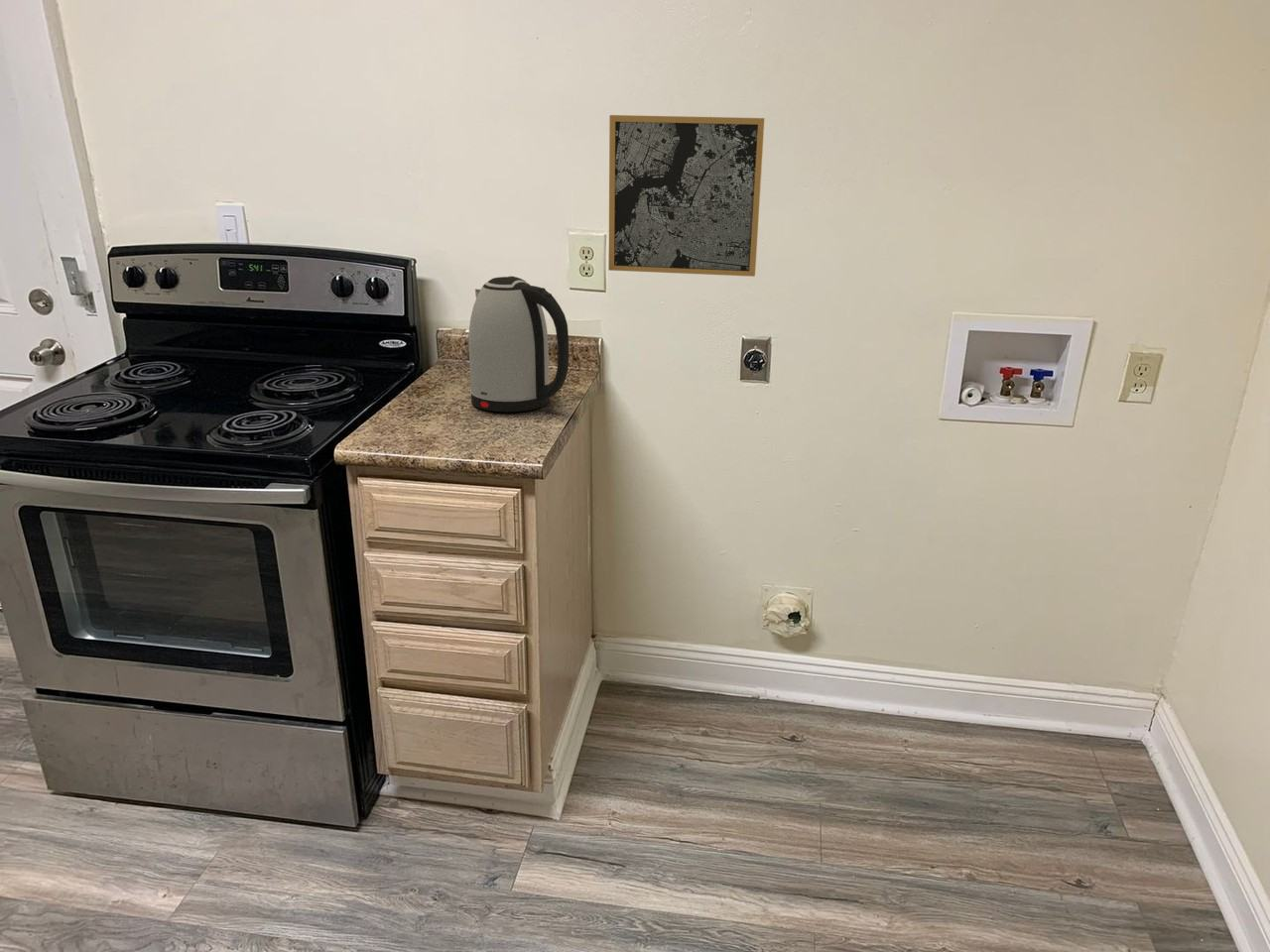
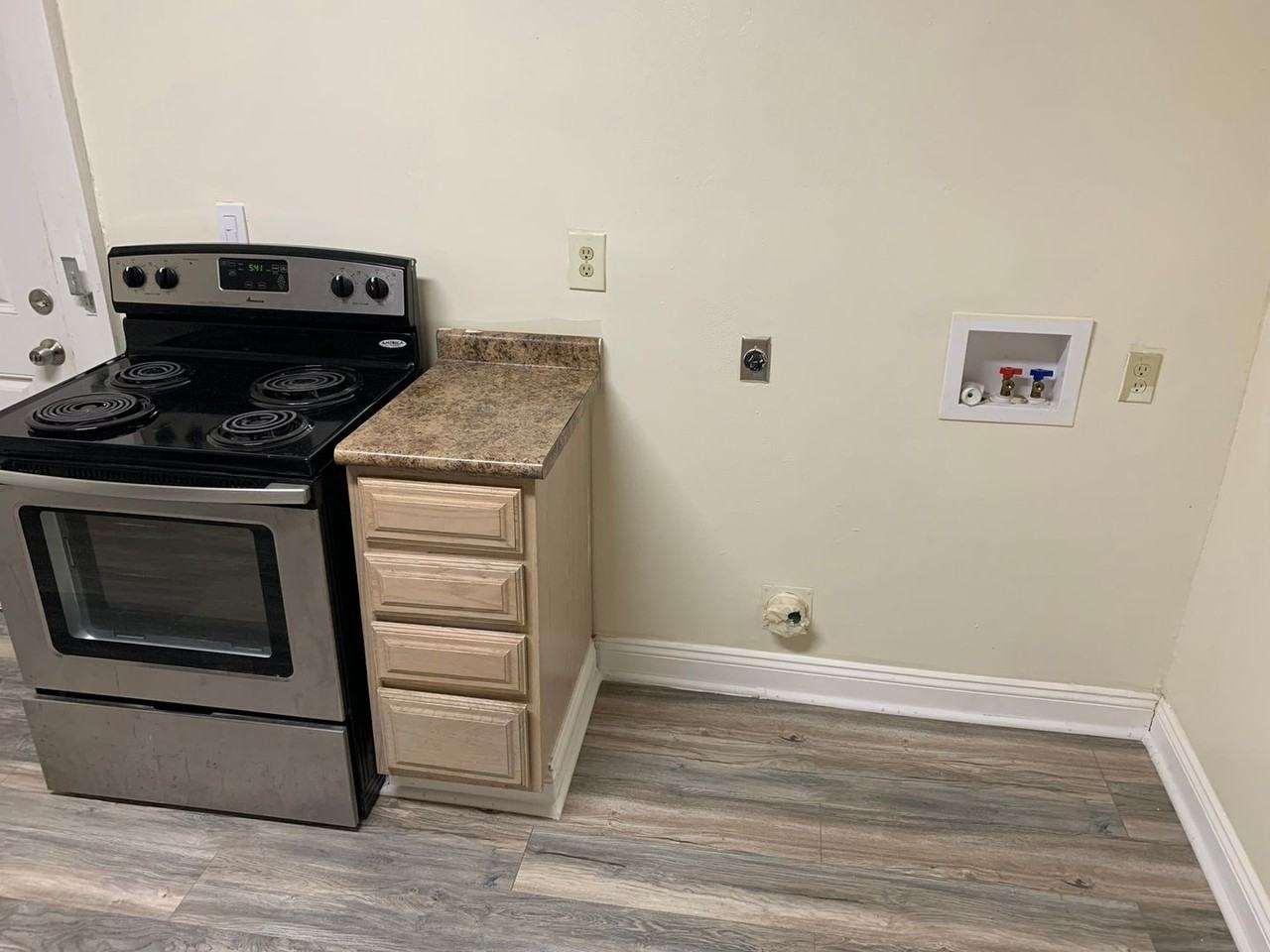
- kettle [467,275,570,413]
- wall art [607,114,766,278]
